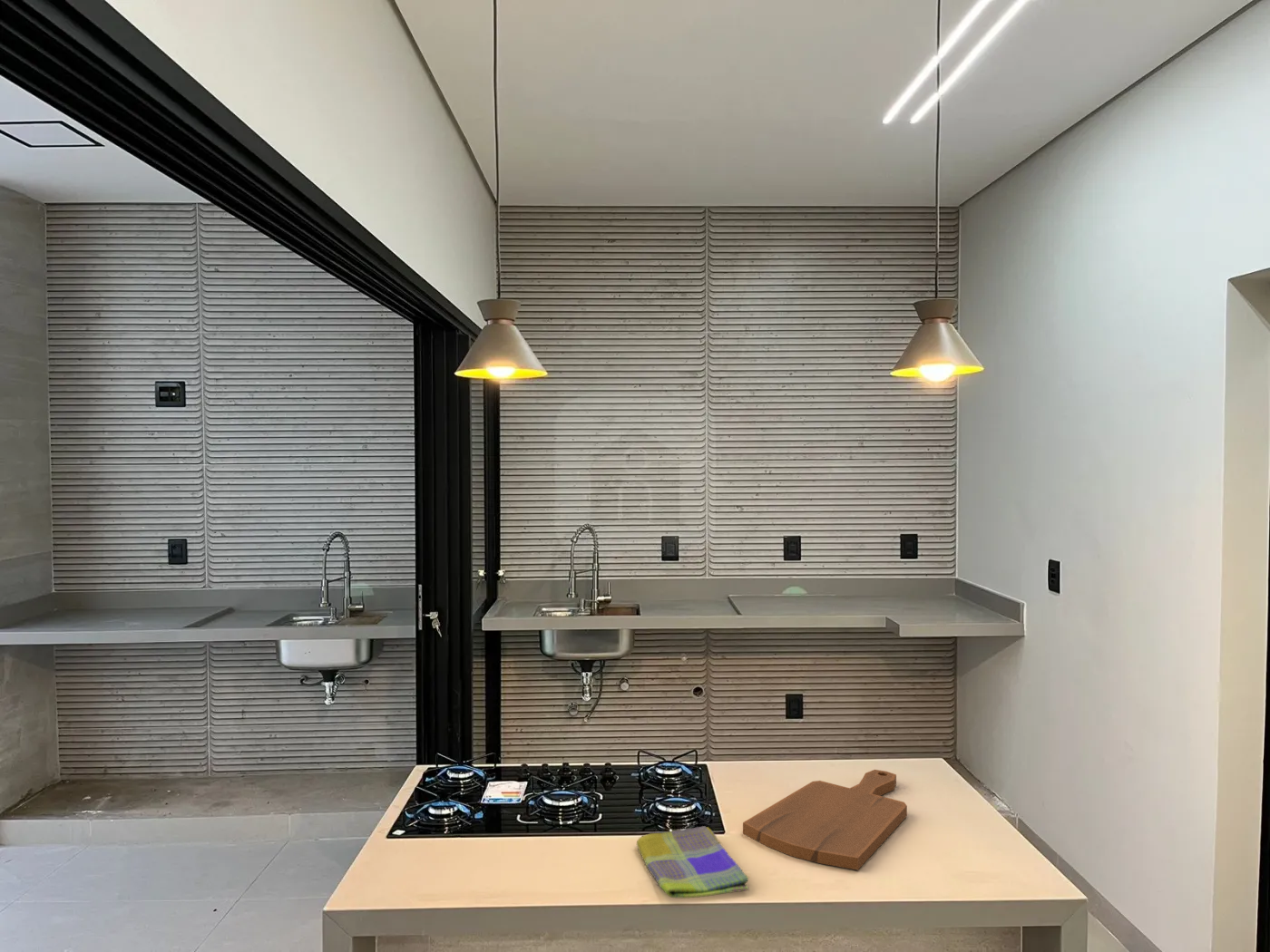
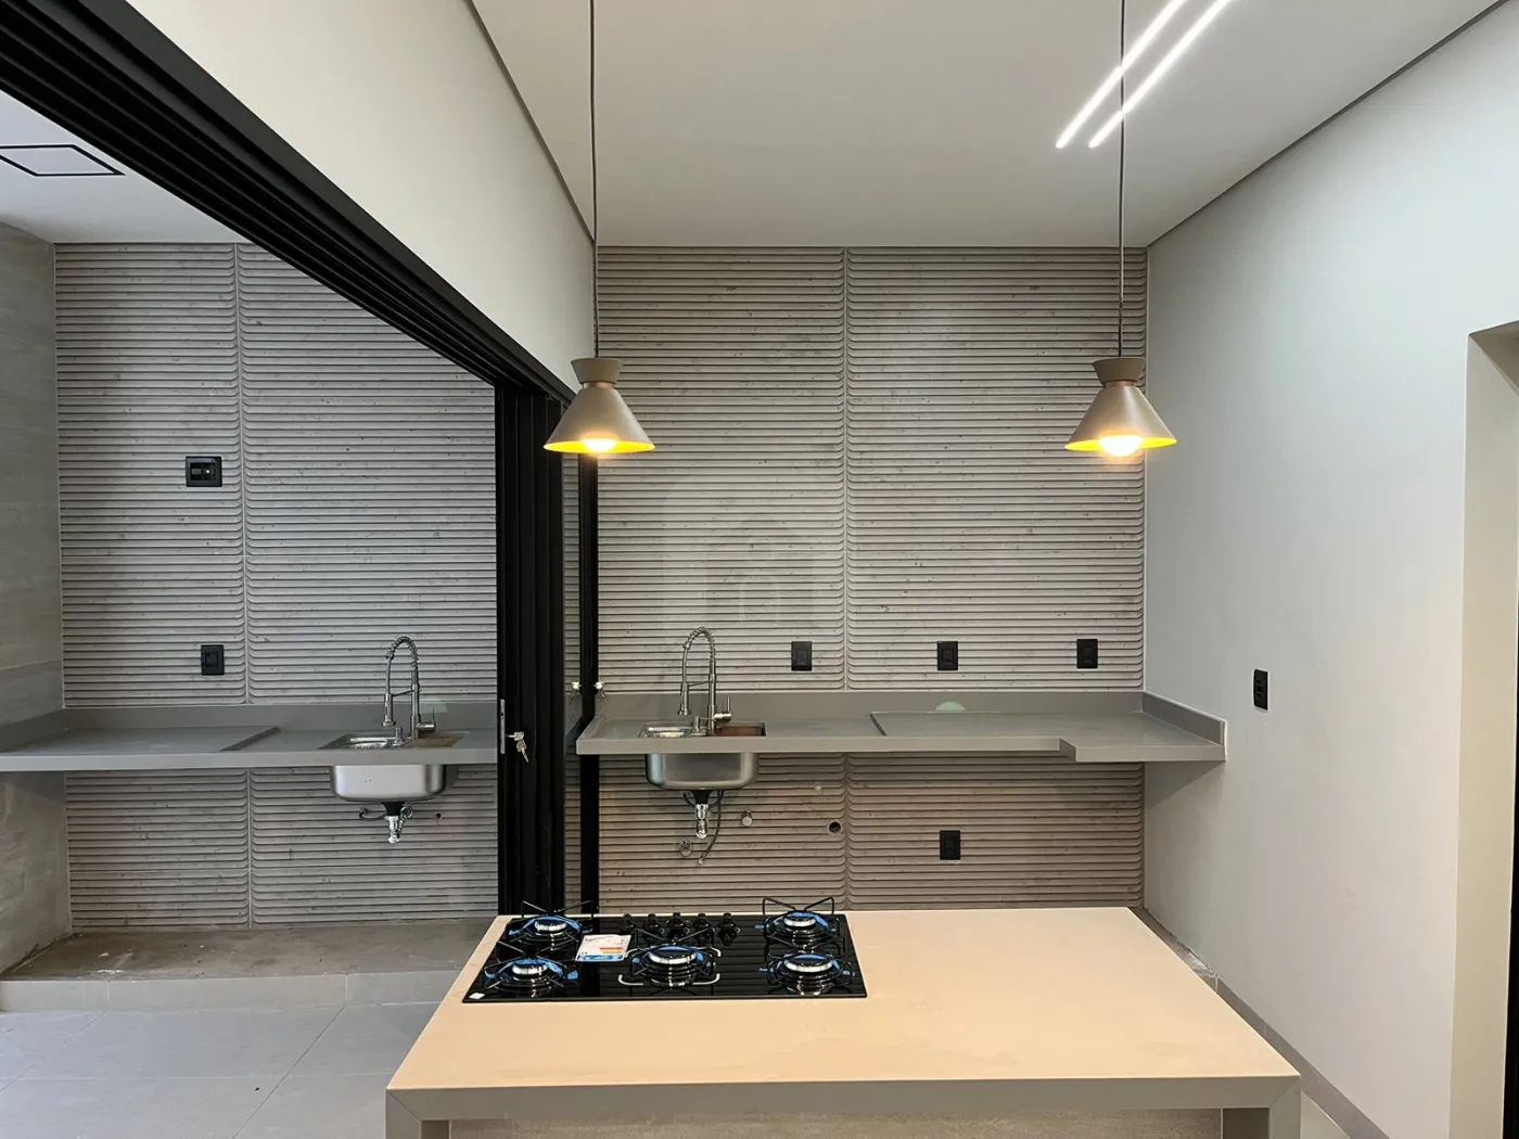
- cutting board [742,769,908,870]
- dish towel [636,825,749,899]
